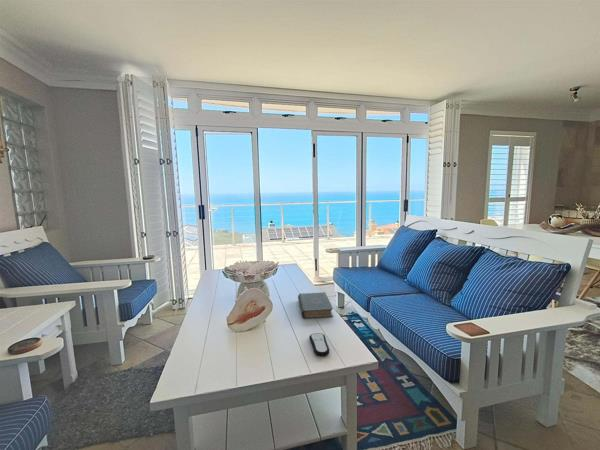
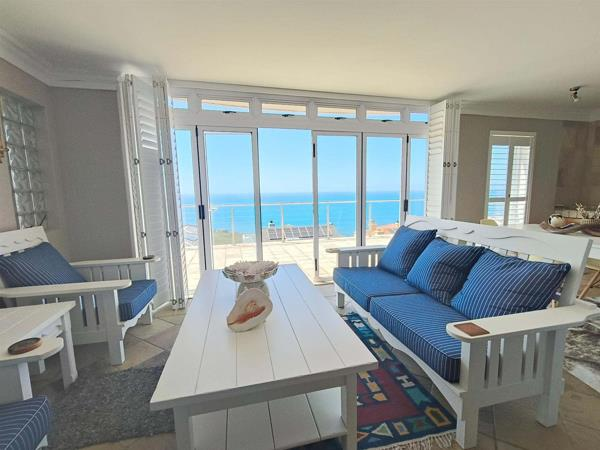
- book [297,291,334,320]
- remote control [308,332,330,357]
